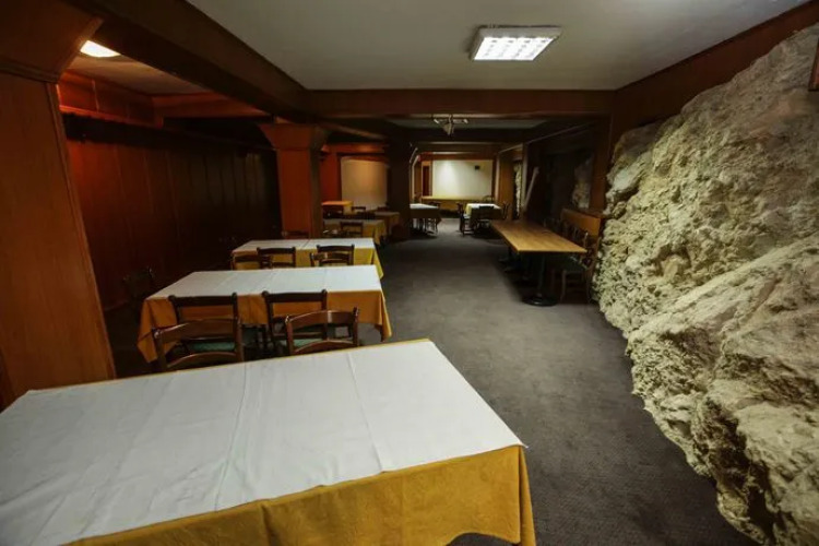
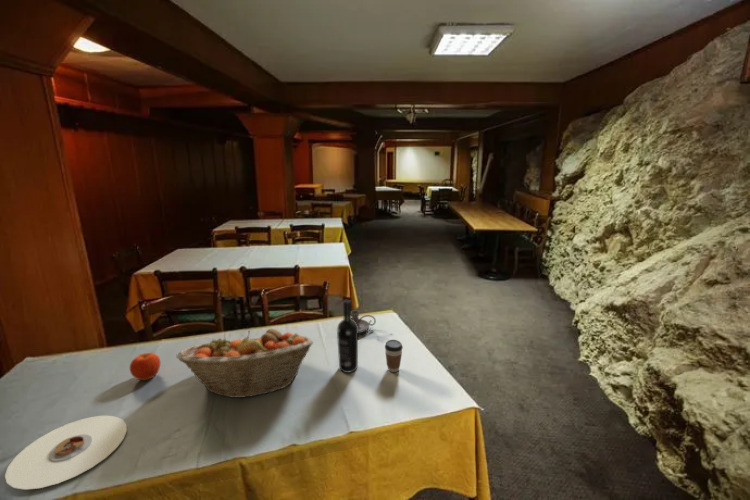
+ candle holder [351,310,377,334]
+ fruit basket [175,328,314,399]
+ fruit [129,352,161,381]
+ wine bottle [336,299,359,374]
+ coffee cup [384,339,404,373]
+ plate [4,415,128,491]
